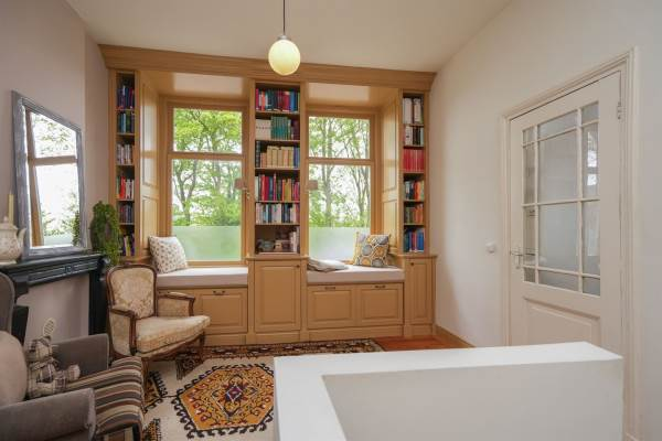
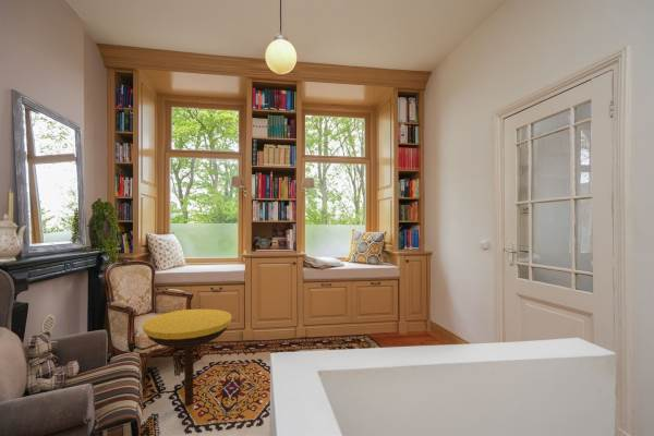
+ side table [142,308,233,405]
